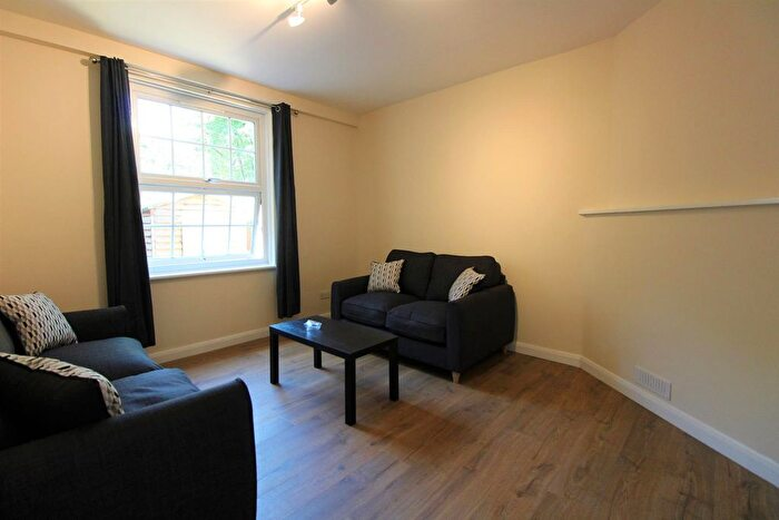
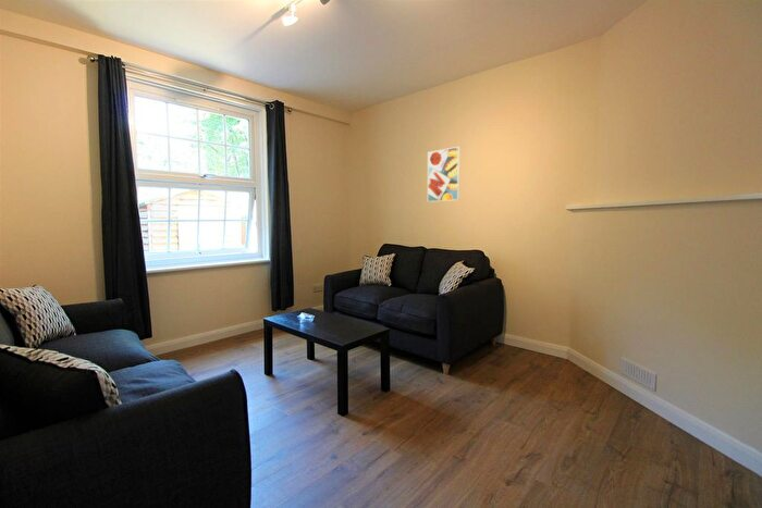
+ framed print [427,146,462,203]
